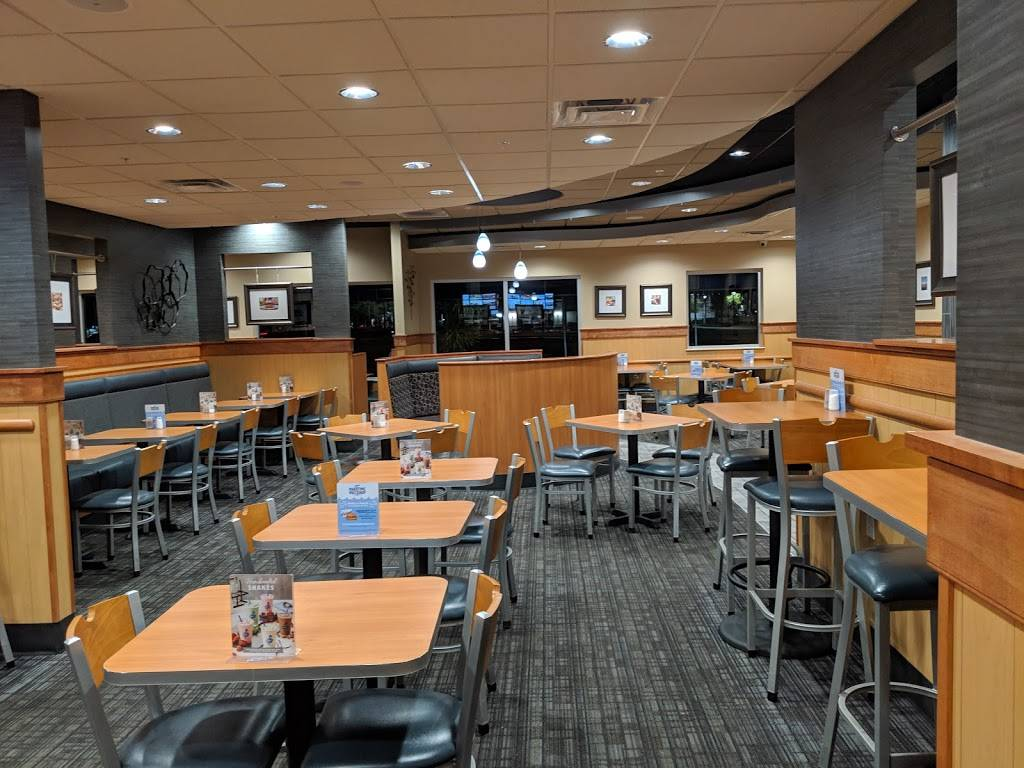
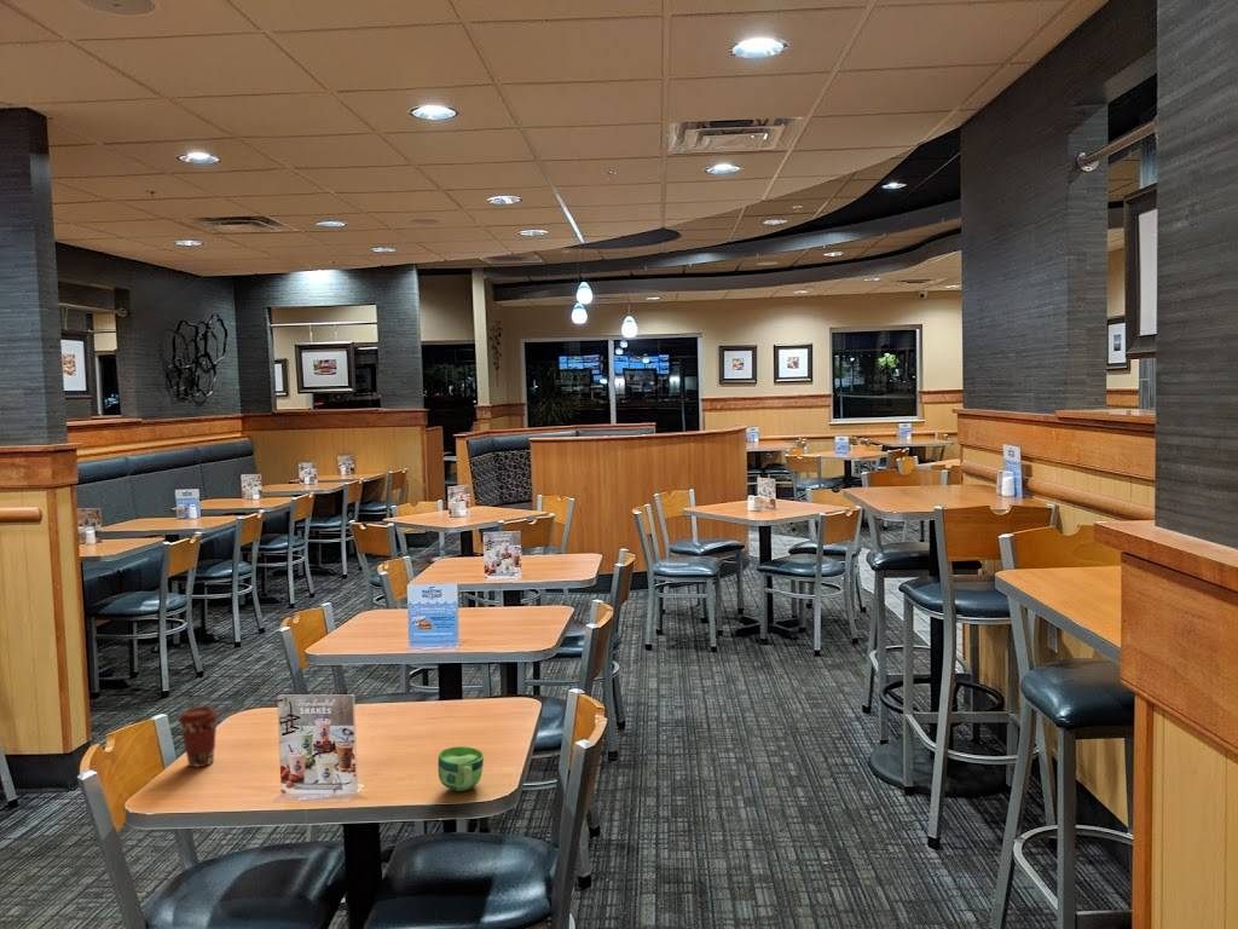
+ cup [436,745,485,792]
+ coffee cup [177,705,220,768]
